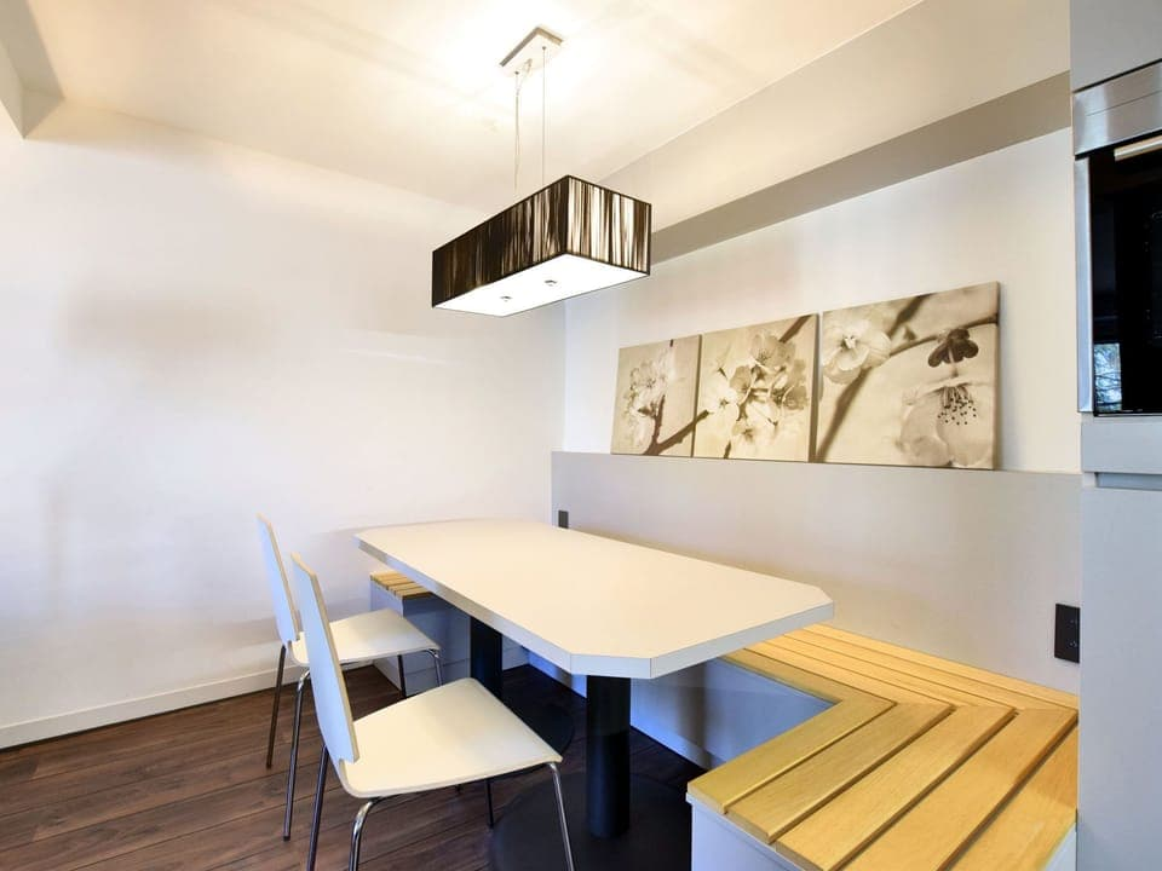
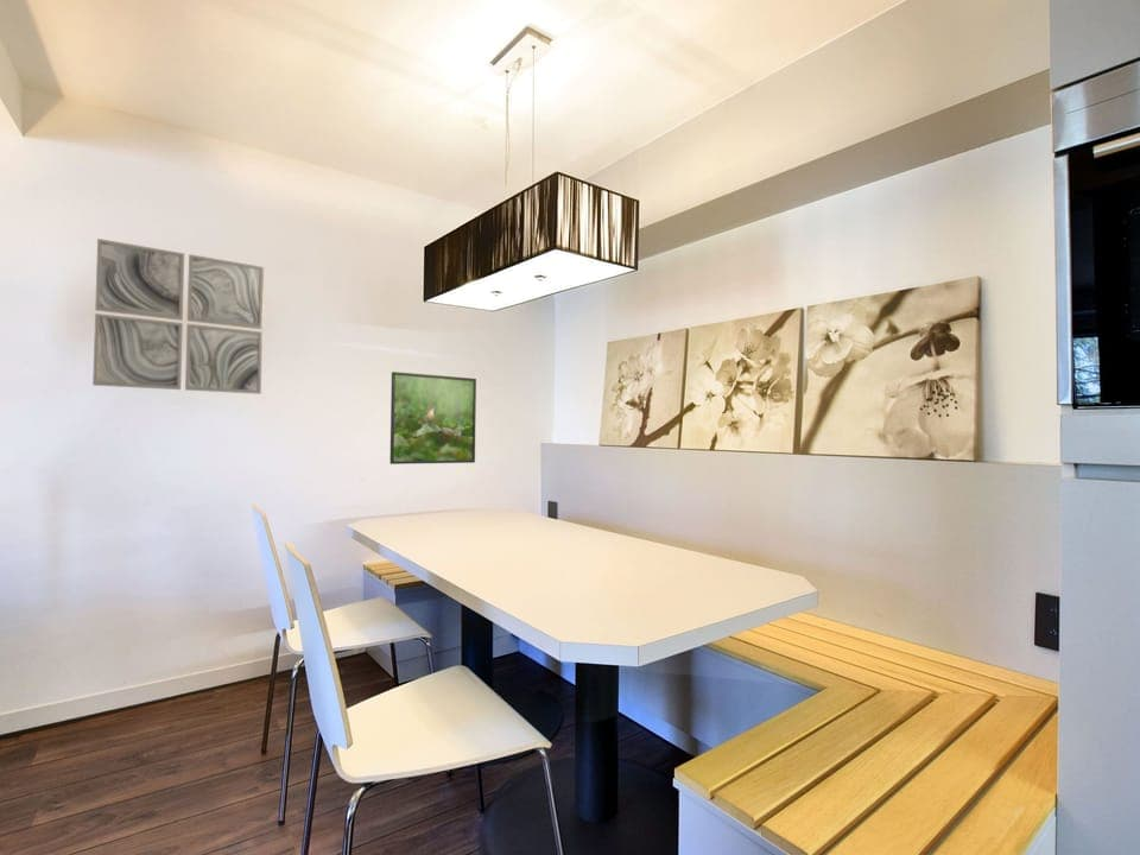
+ wall art [91,238,265,395]
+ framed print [388,370,477,466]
